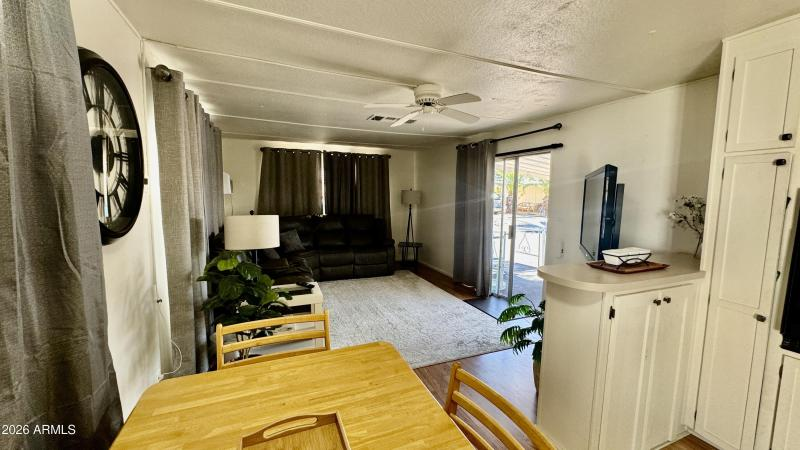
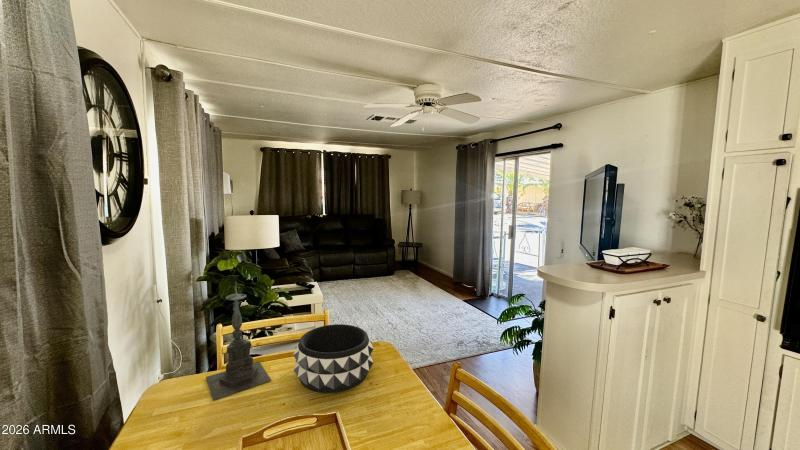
+ candle holder [205,281,272,401]
+ decorative bowl [292,323,374,394]
